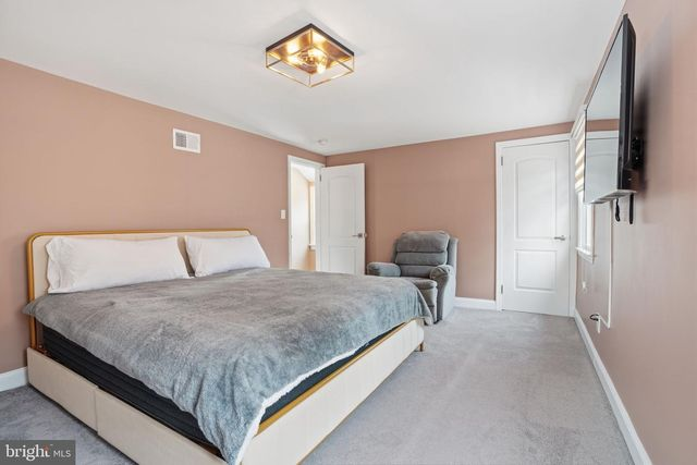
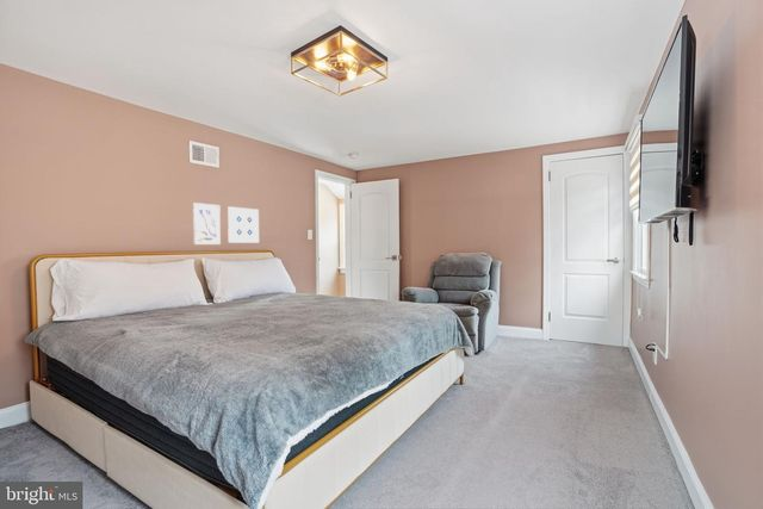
+ wall art [227,205,260,244]
+ wall art [192,201,222,246]
